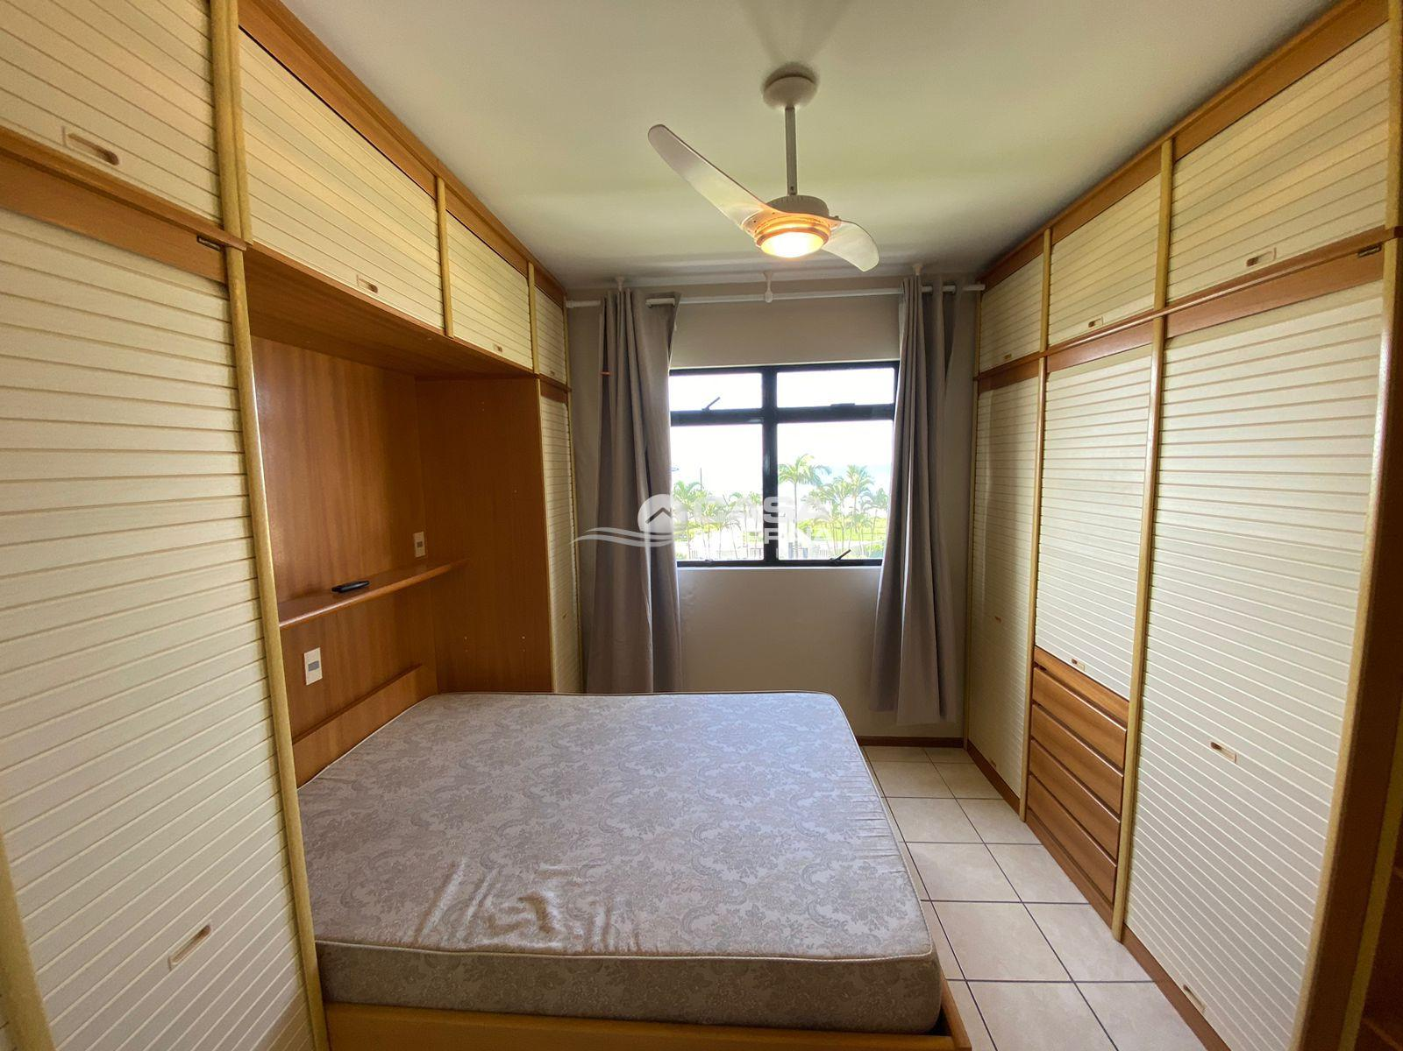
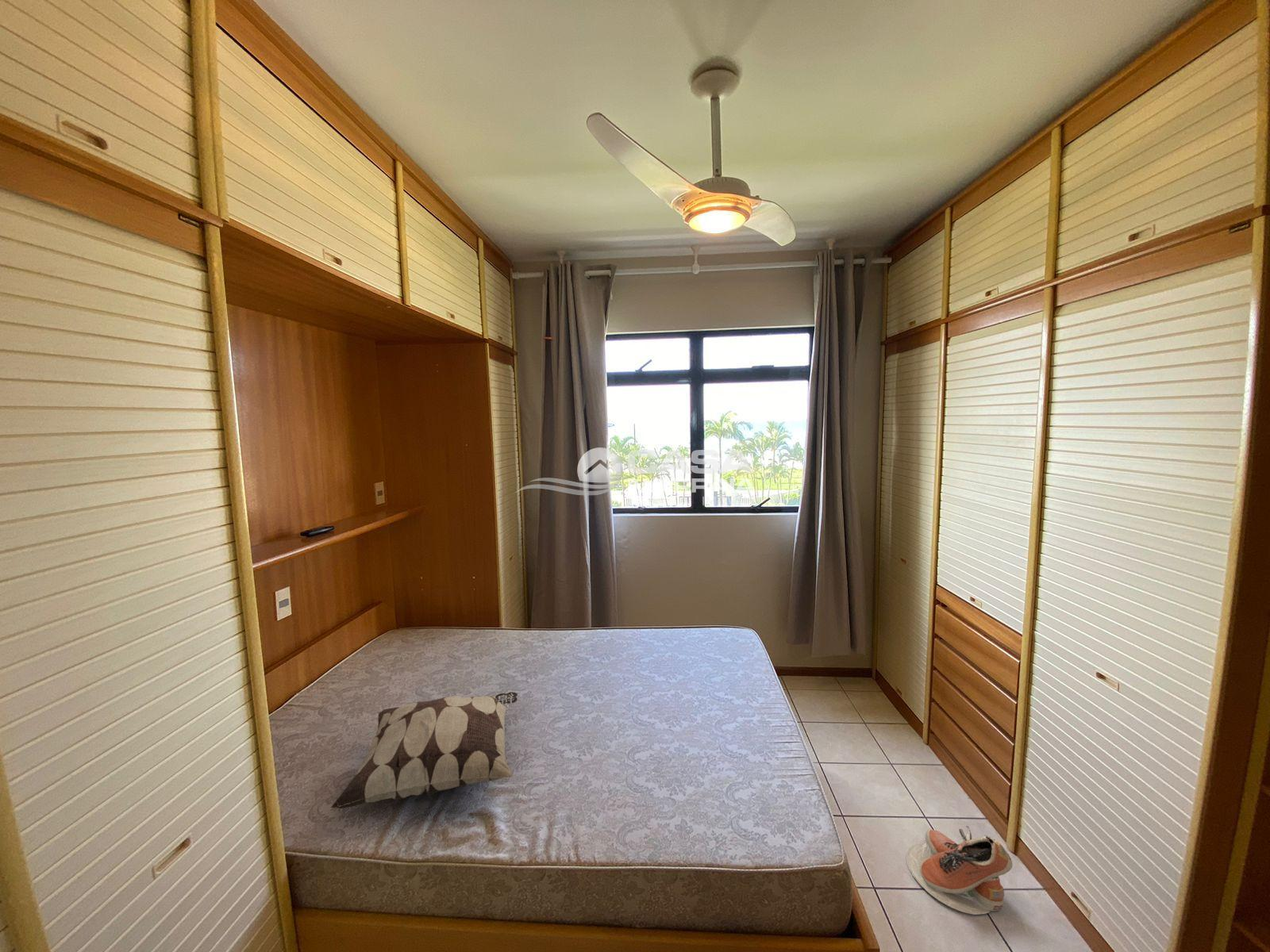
+ decorative pillow [330,691,518,809]
+ shoe [906,825,1014,916]
